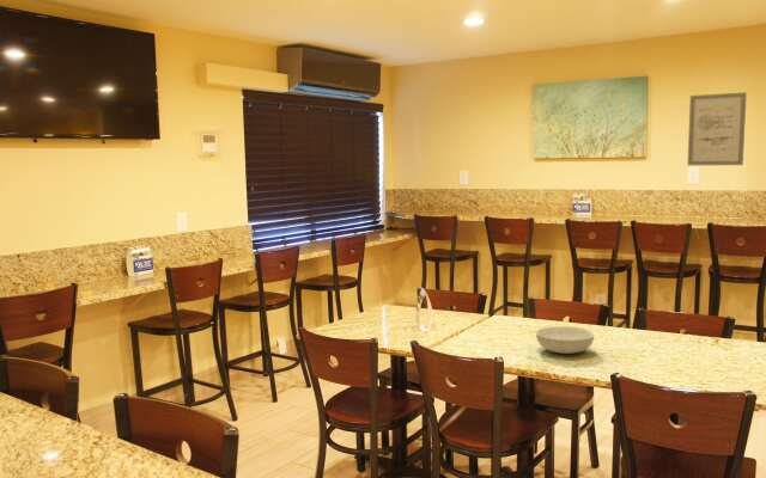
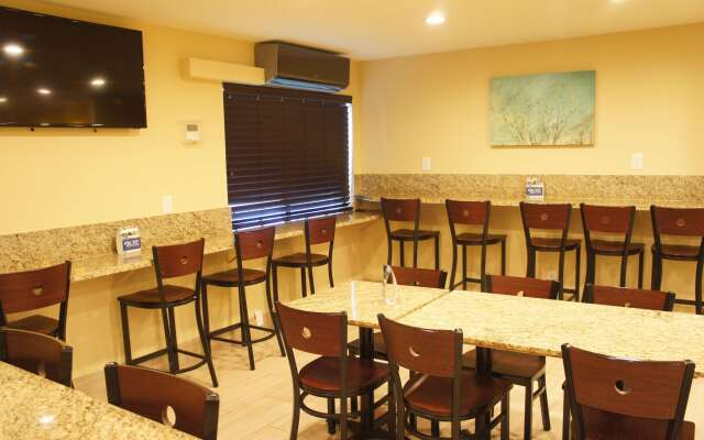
- wall art [687,91,748,166]
- serving bowl [535,325,595,355]
